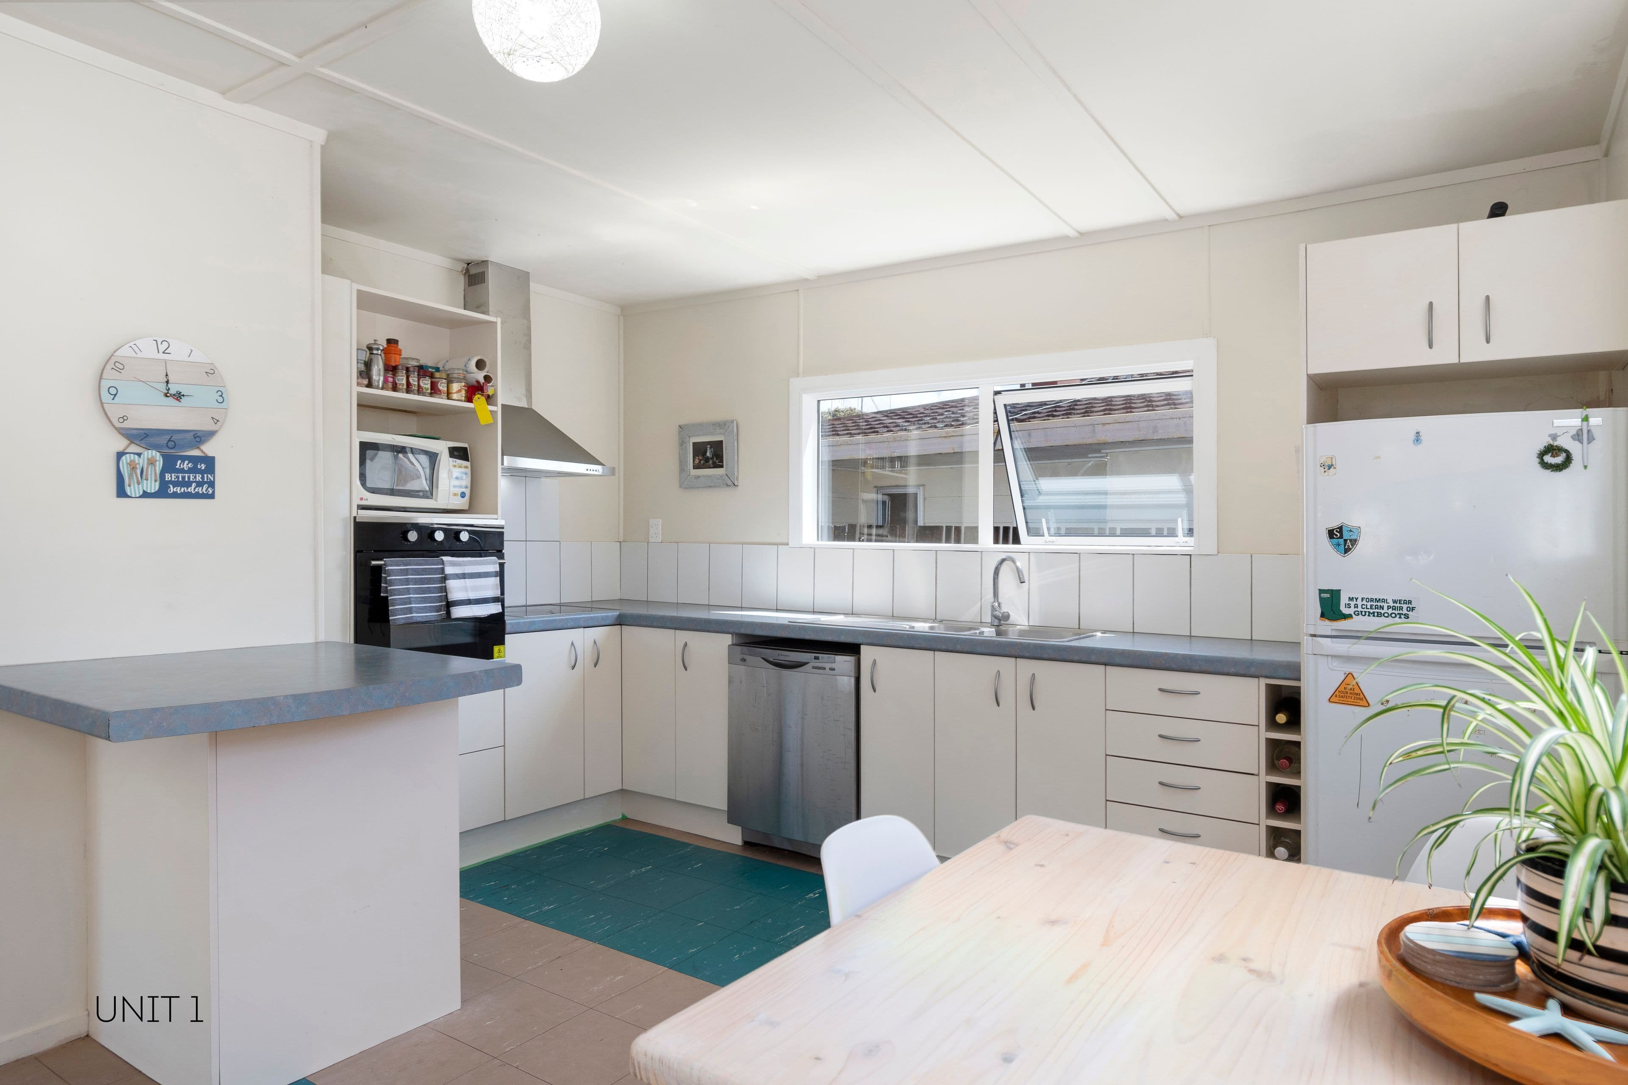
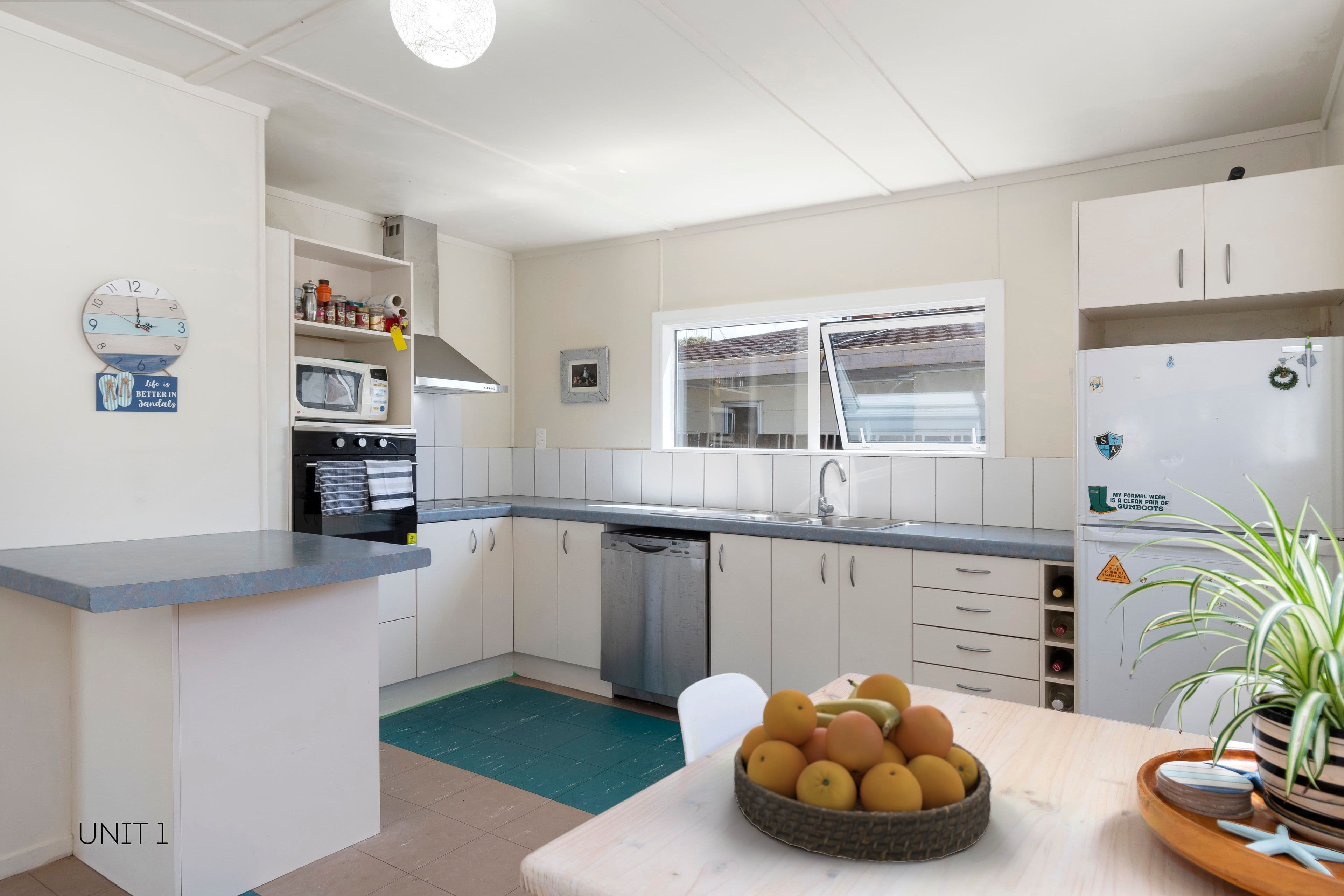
+ fruit bowl [733,673,992,863]
